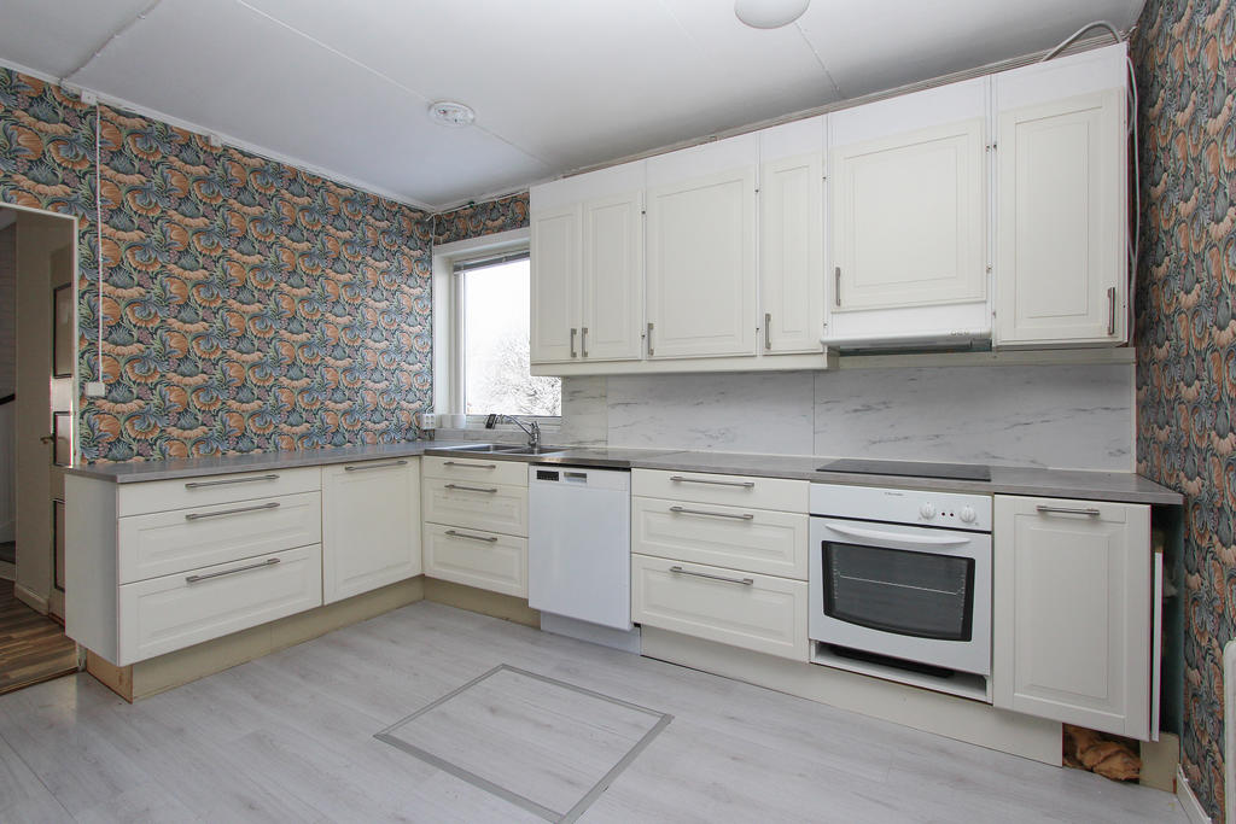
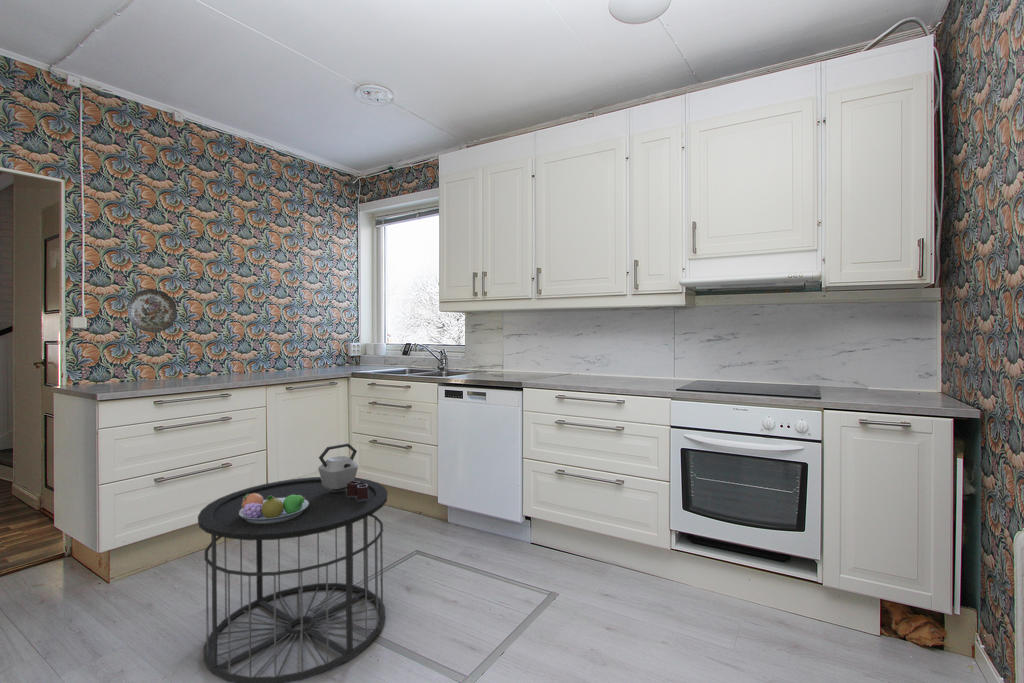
+ decorative plate [126,288,178,334]
+ side table [197,476,389,683]
+ kettle [317,442,368,500]
+ fruit bowl [239,493,309,523]
